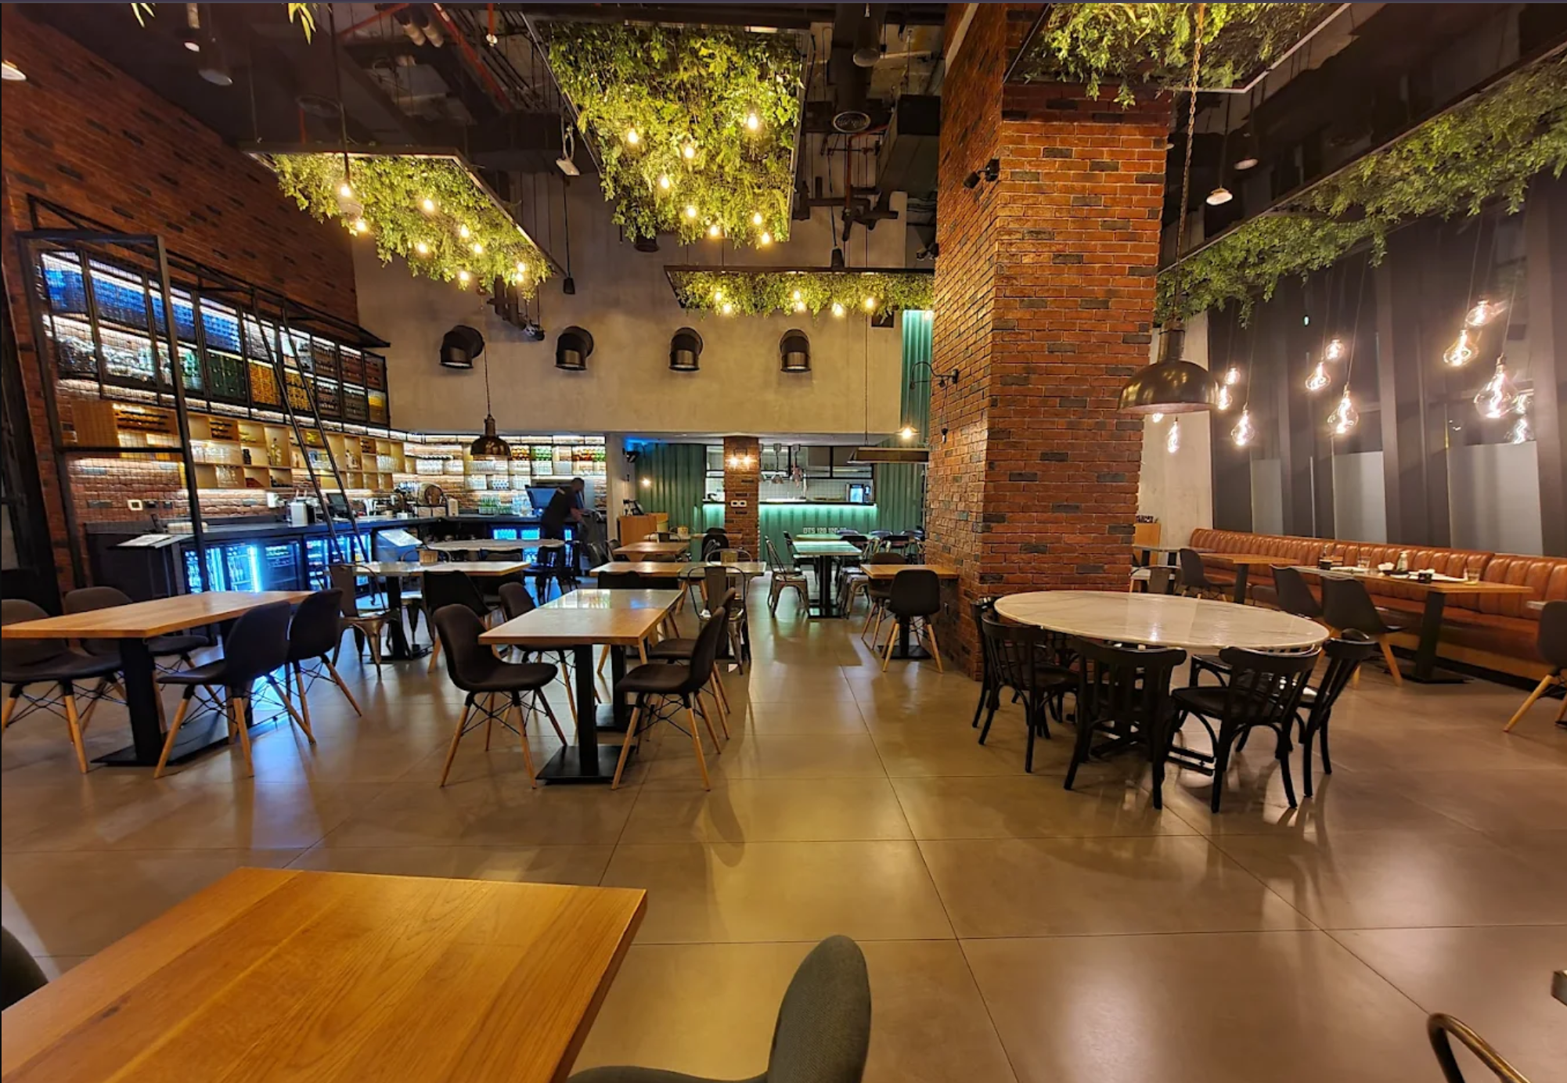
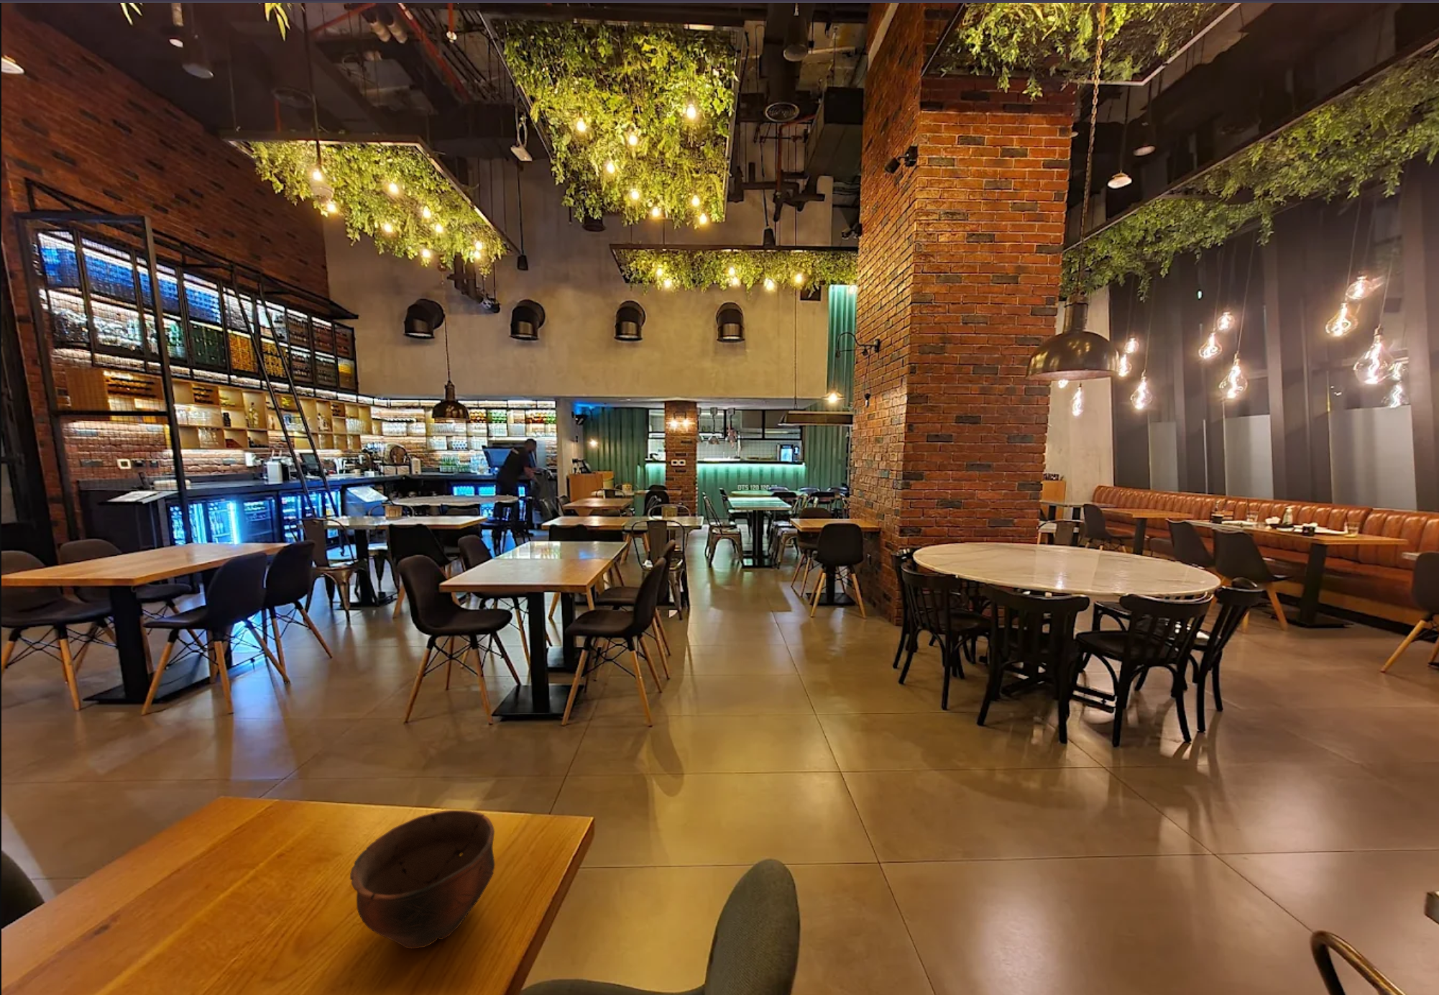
+ bowl [349,809,496,950]
